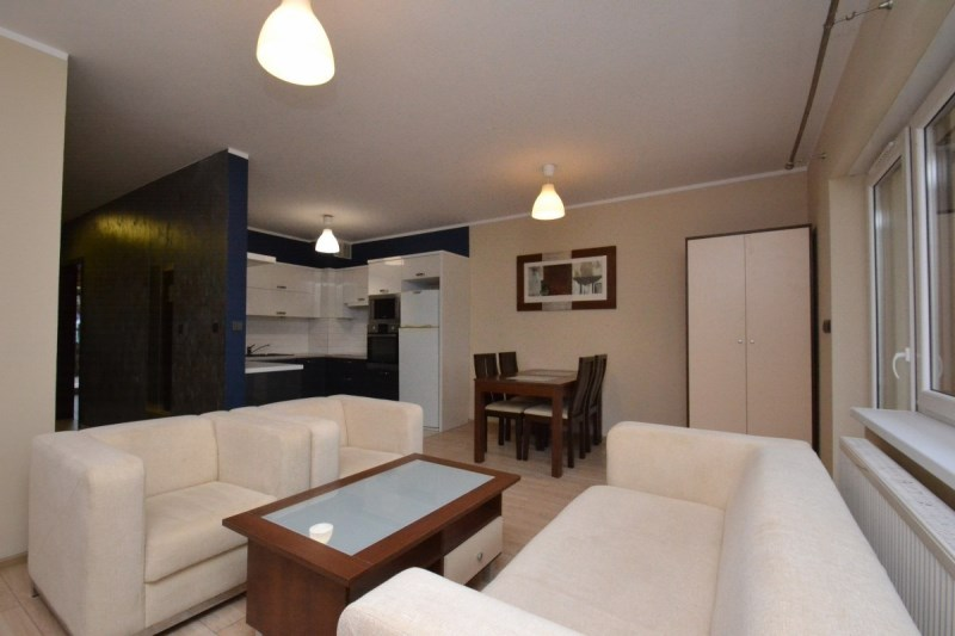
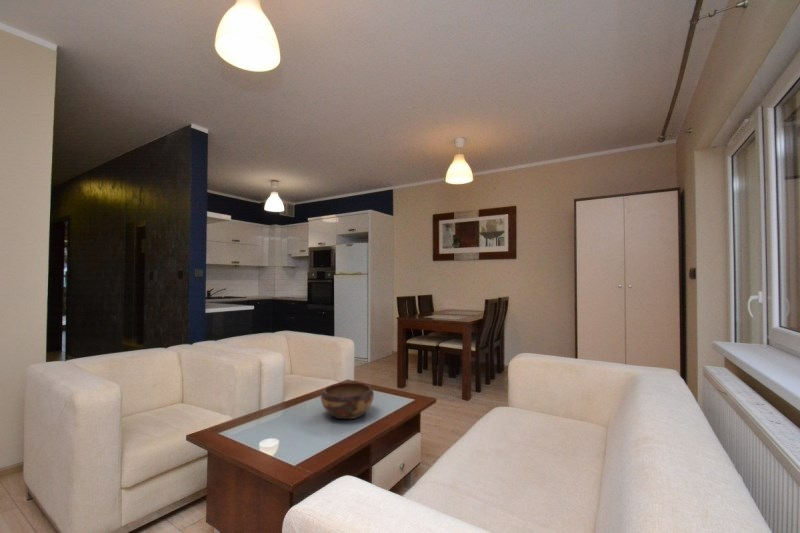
+ decorative bowl [320,381,375,420]
